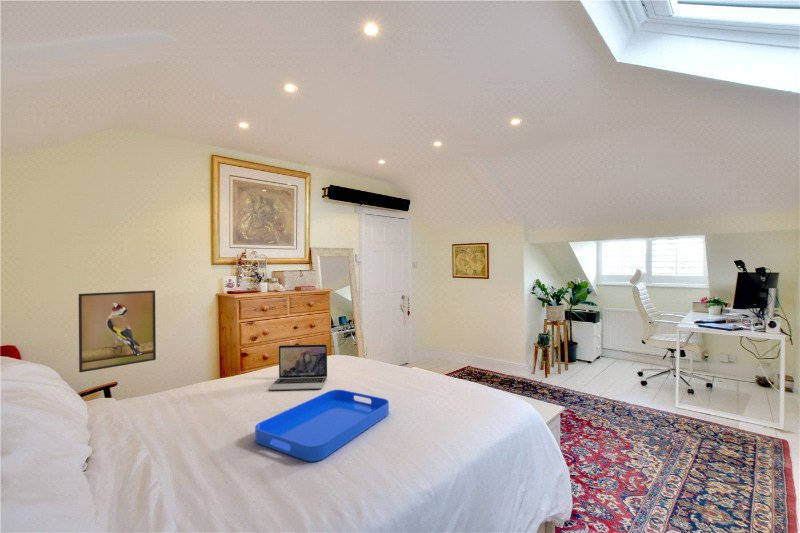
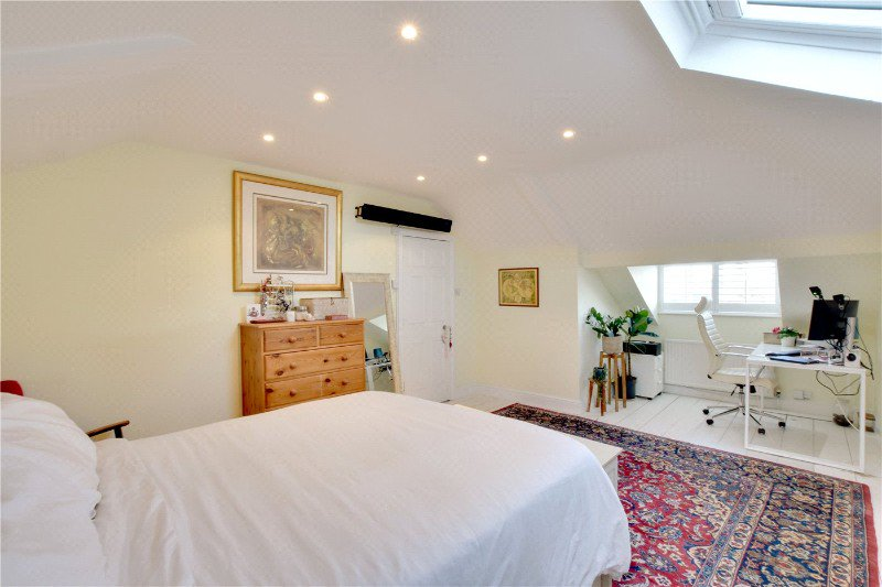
- serving tray [254,389,390,463]
- laptop [268,343,328,391]
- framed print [78,289,157,373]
